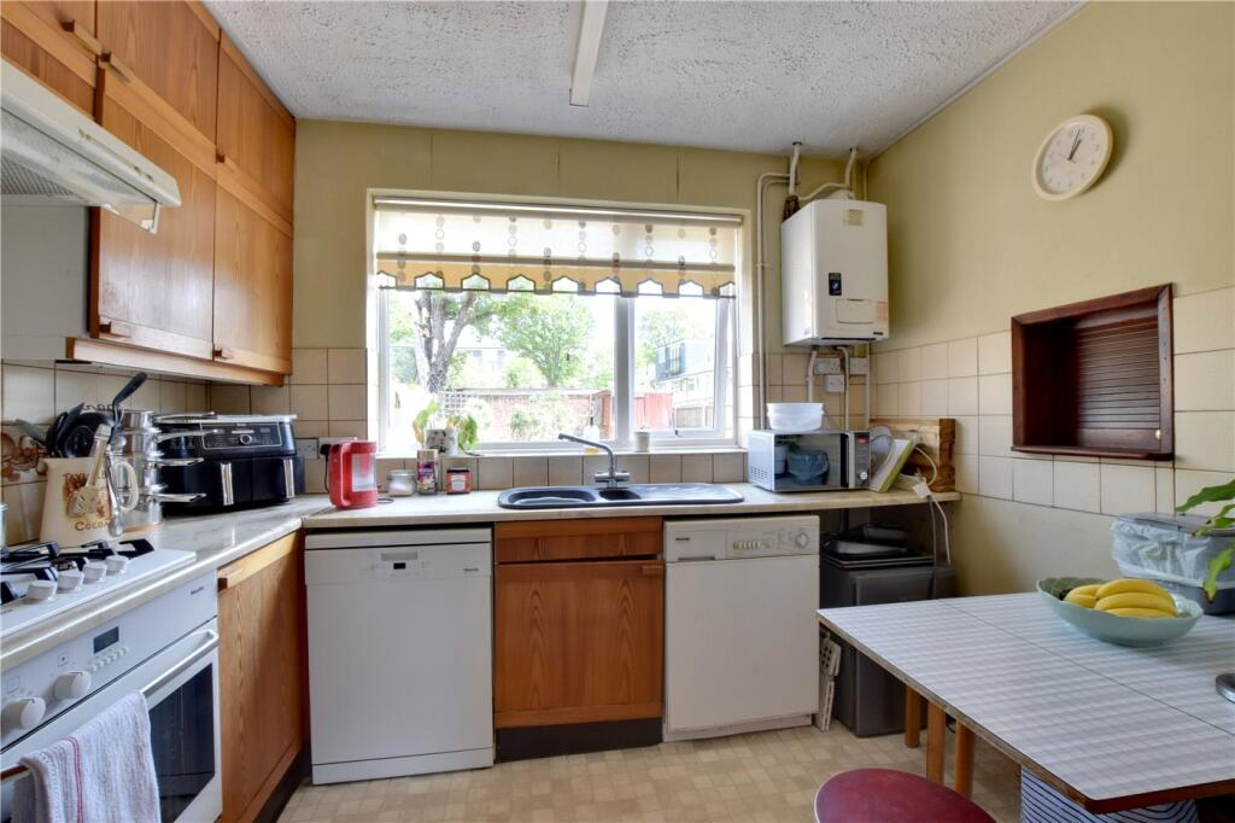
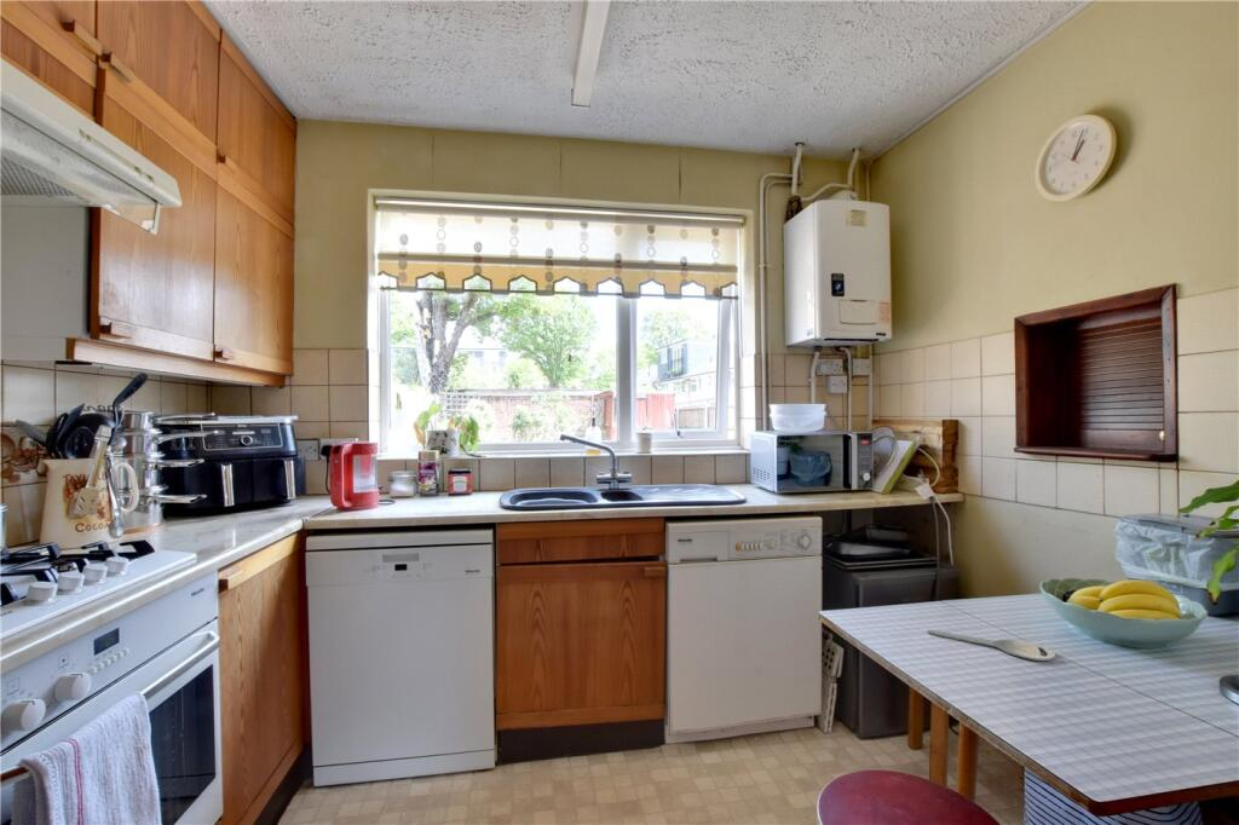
+ key [927,629,1056,662]
